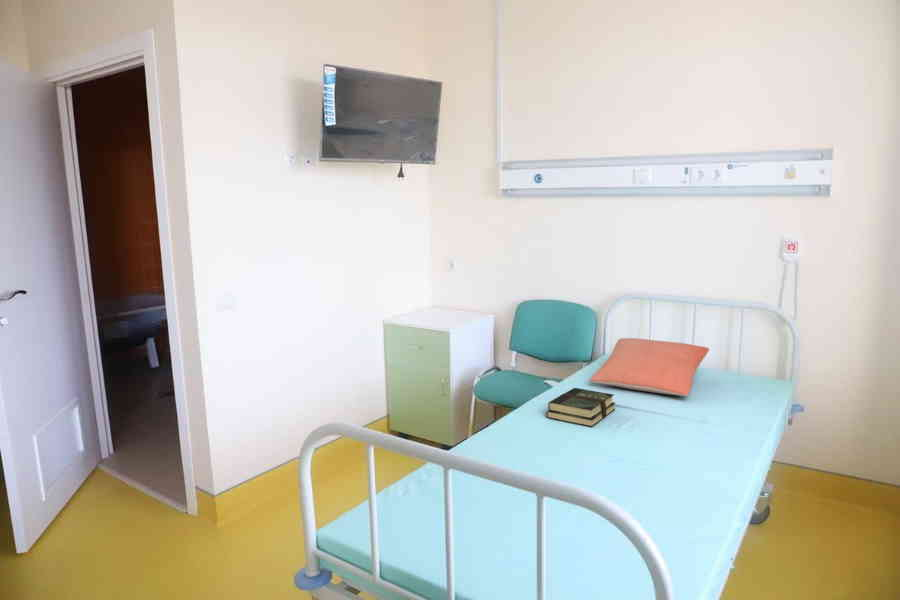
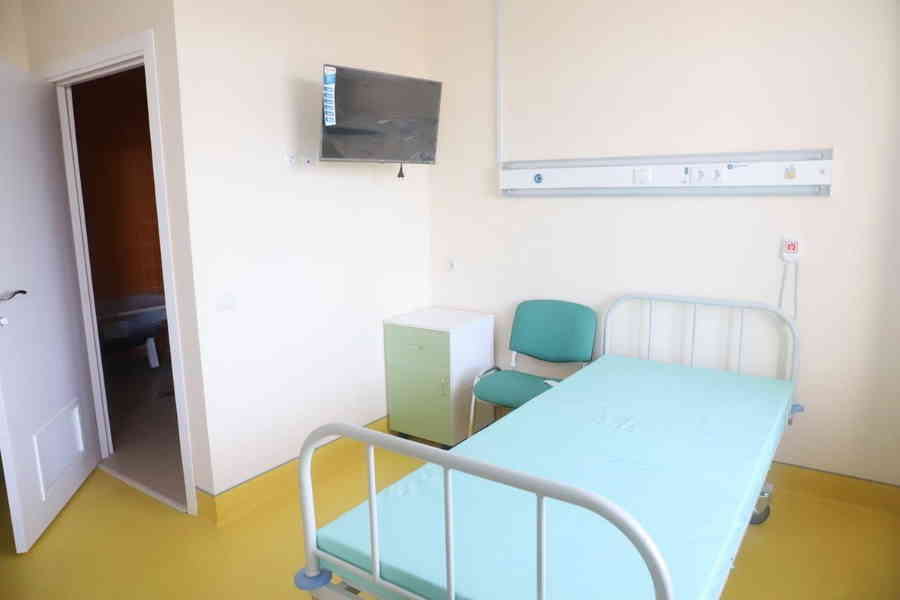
- pillow [589,337,710,397]
- book [545,387,616,428]
